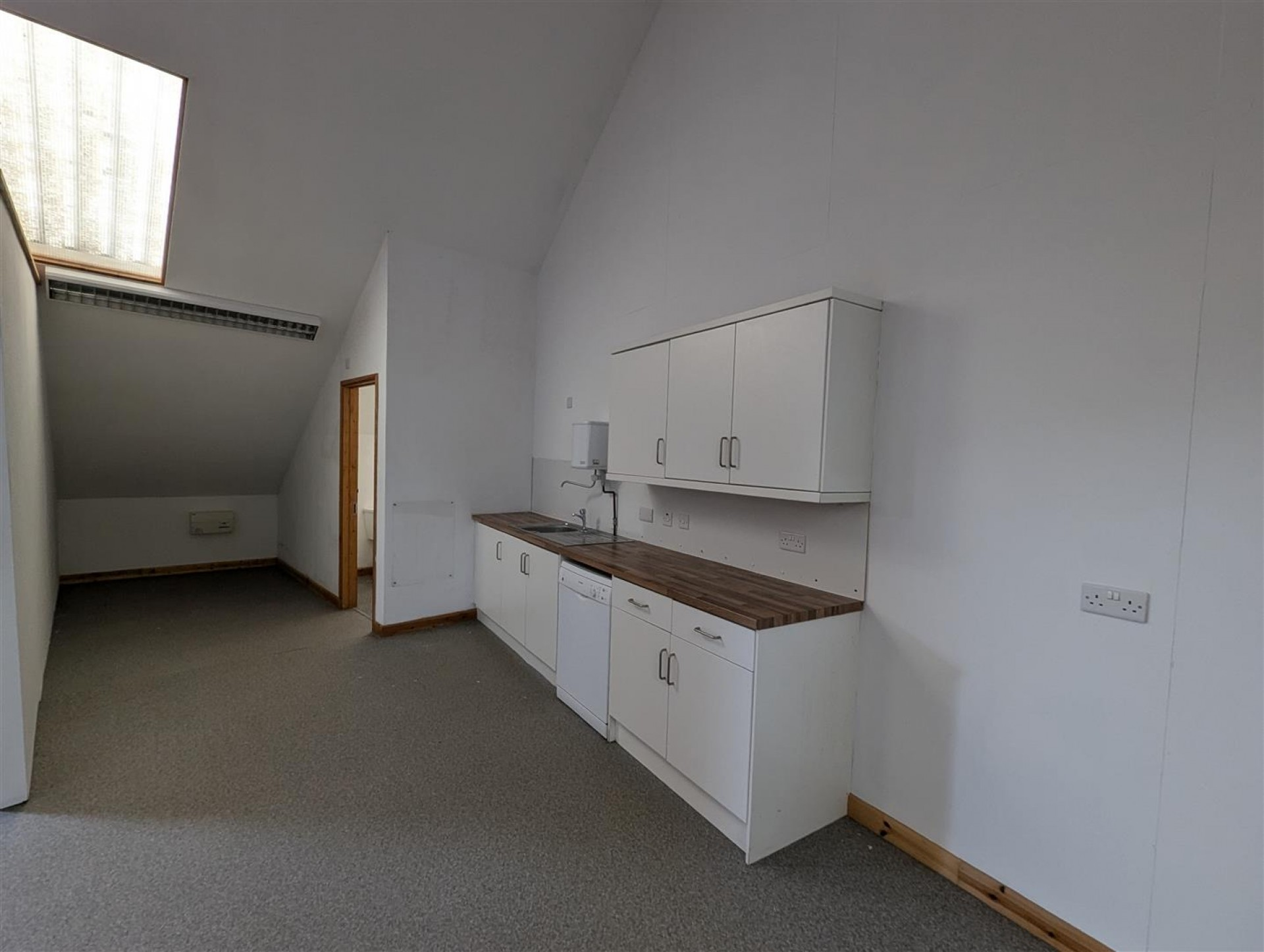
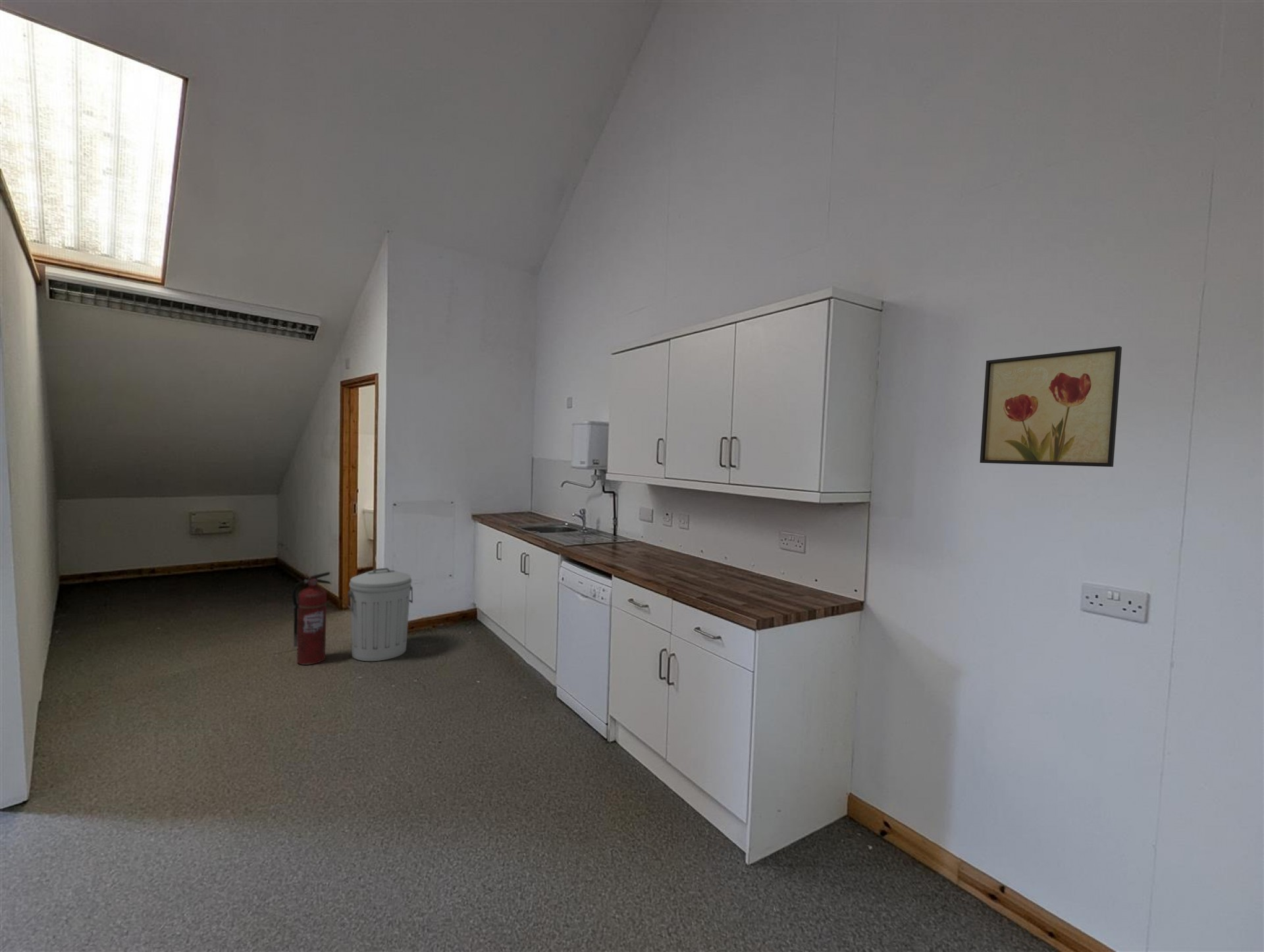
+ fire extinguisher [292,571,332,666]
+ wall art [979,346,1122,467]
+ trash can [347,568,413,662]
